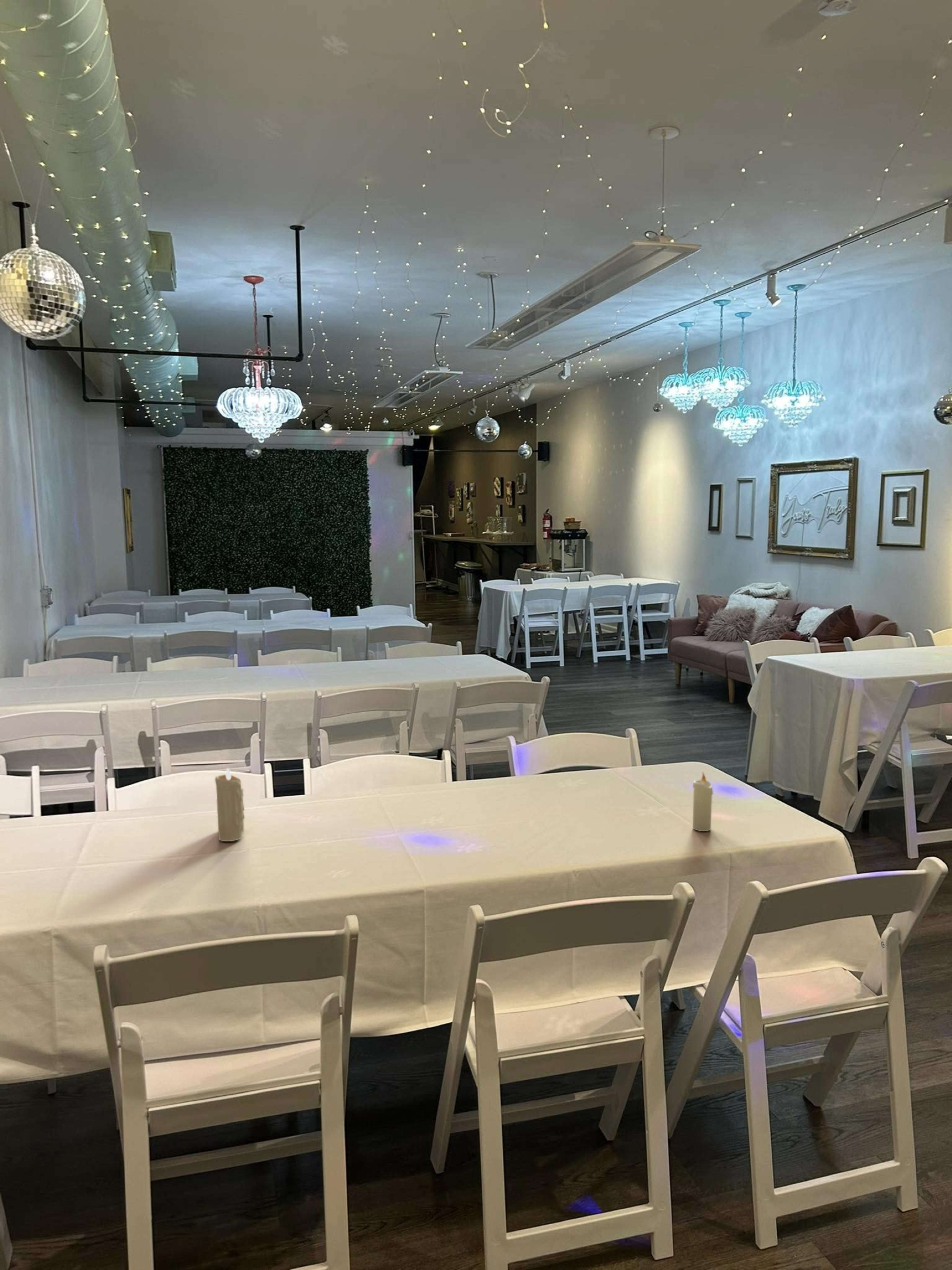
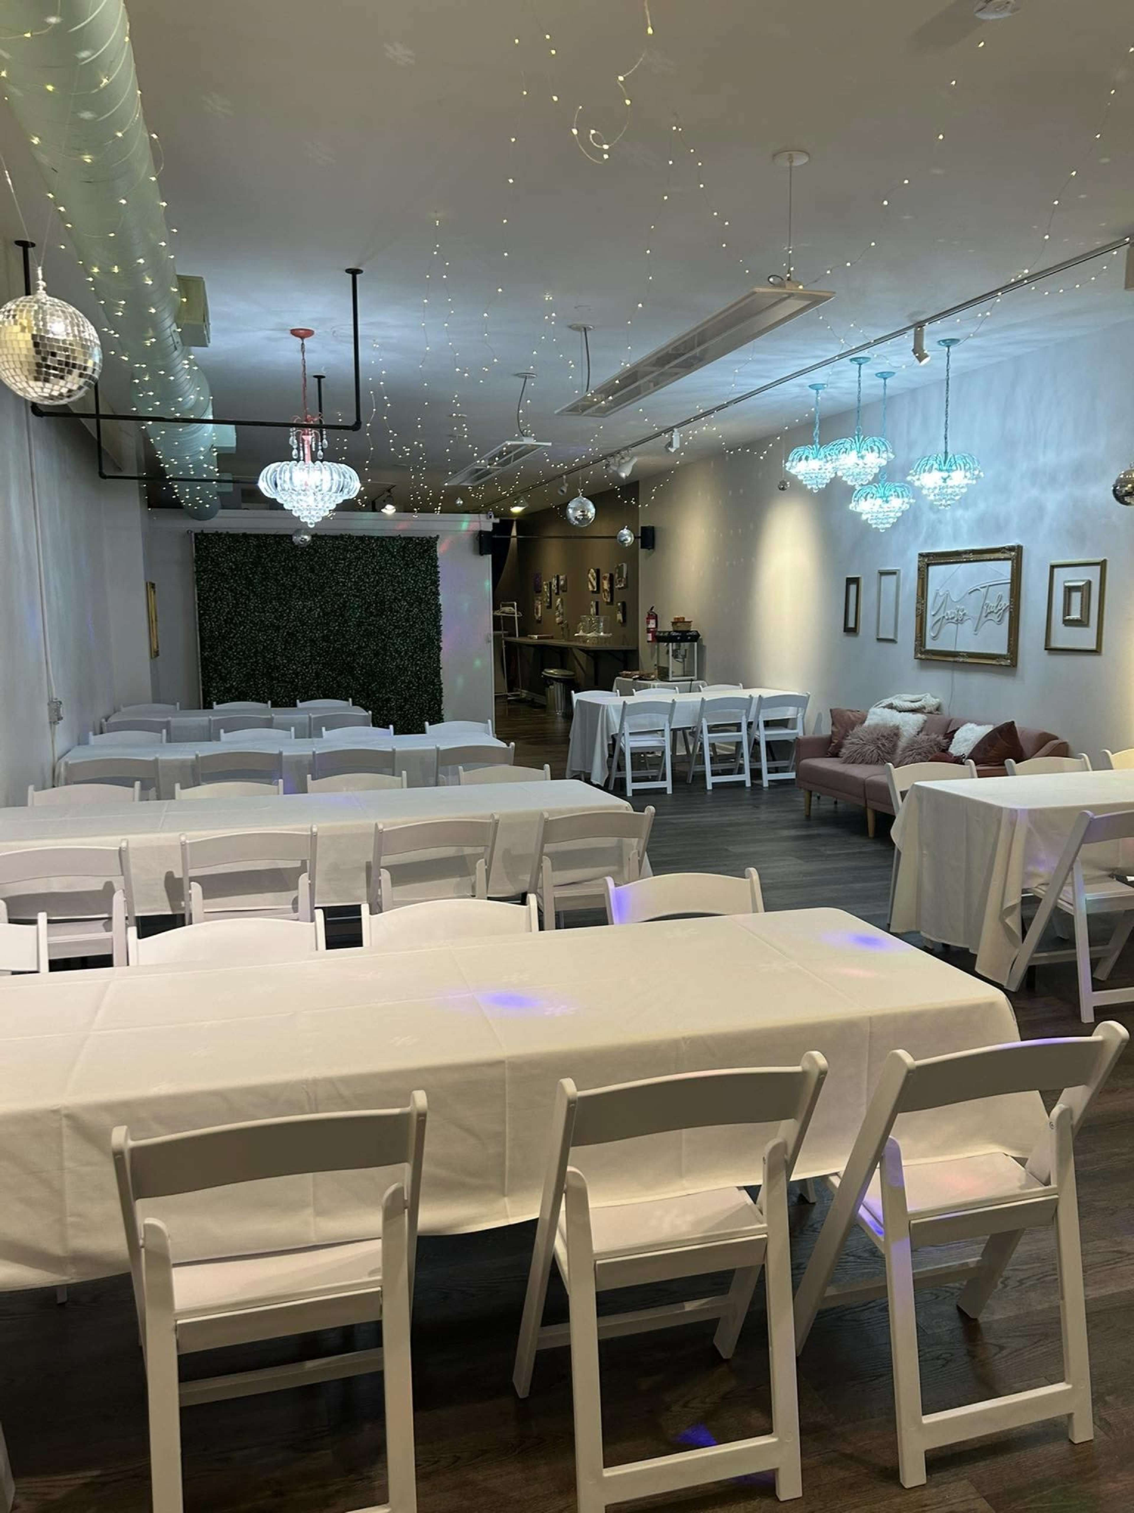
- candle [215,768,245,842]
- candle [692,772,713,832]
